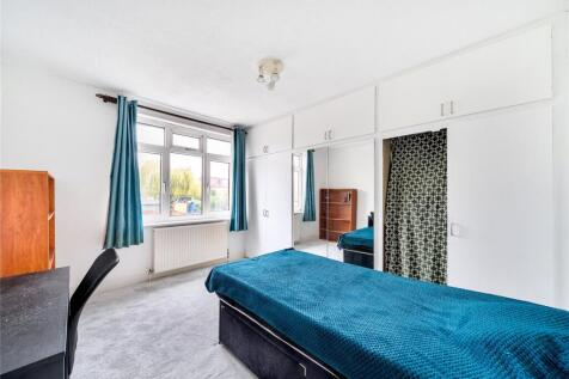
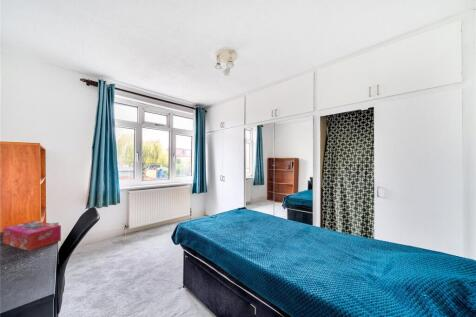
+ tissue box [2,220,62,252]
